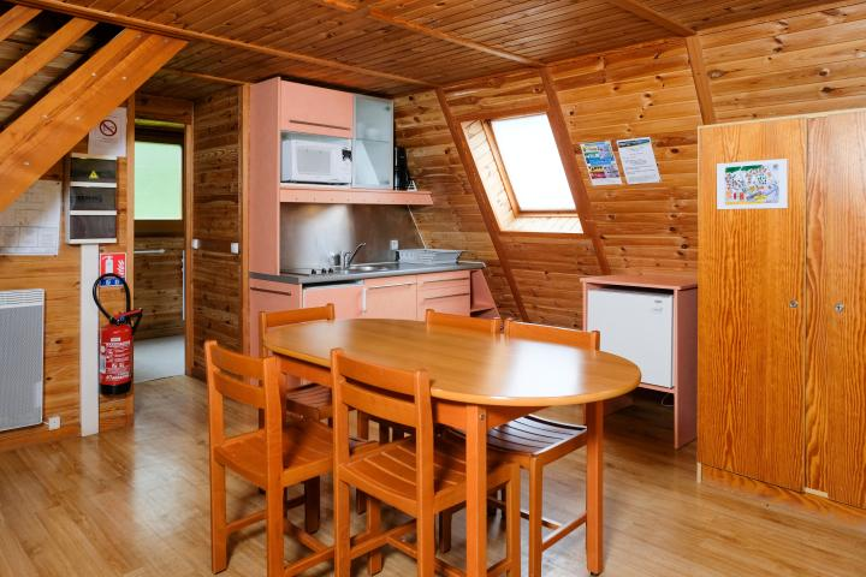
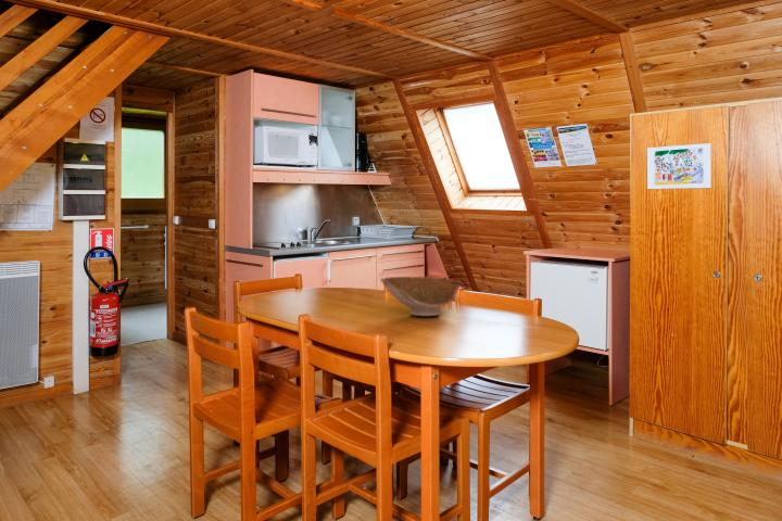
+ bowl [379,276,462,317]
